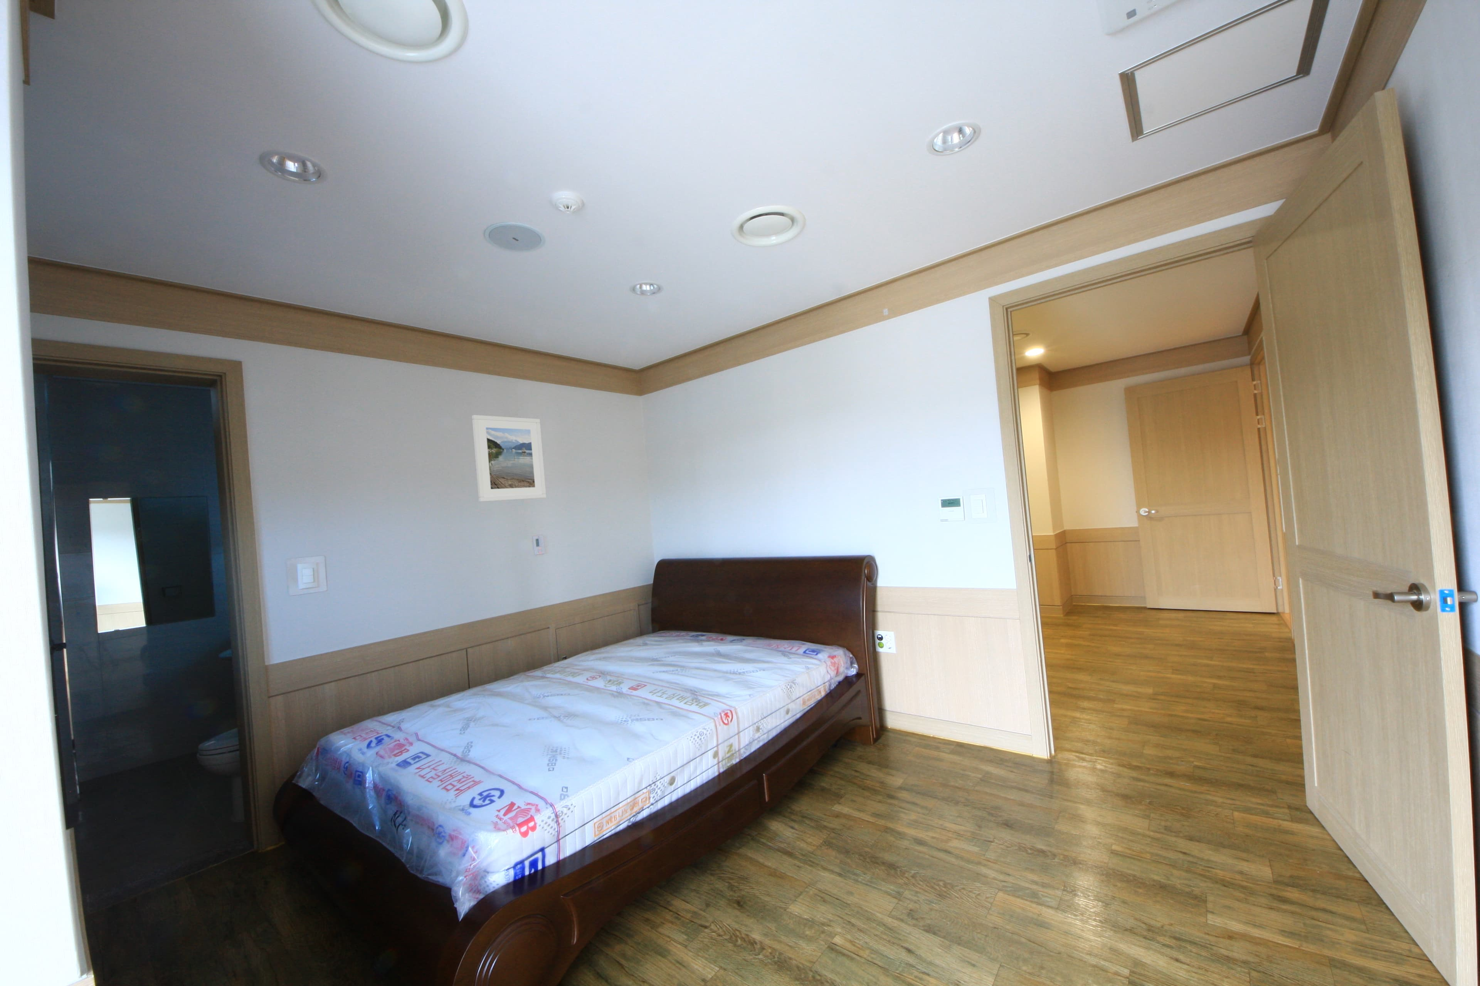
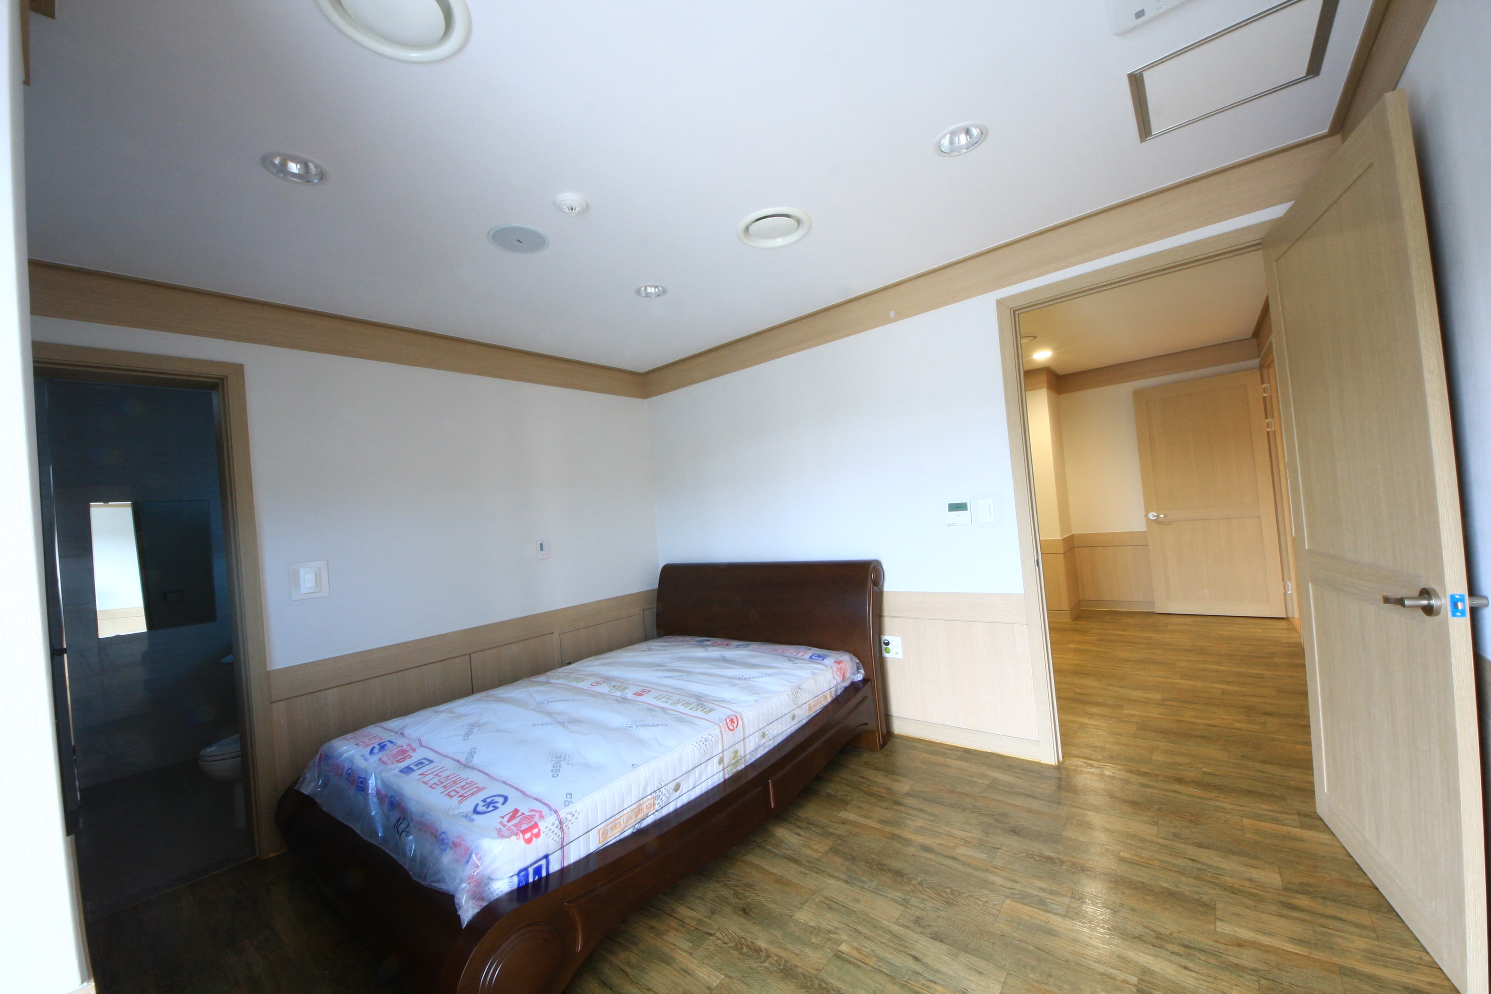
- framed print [471,415,546,502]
